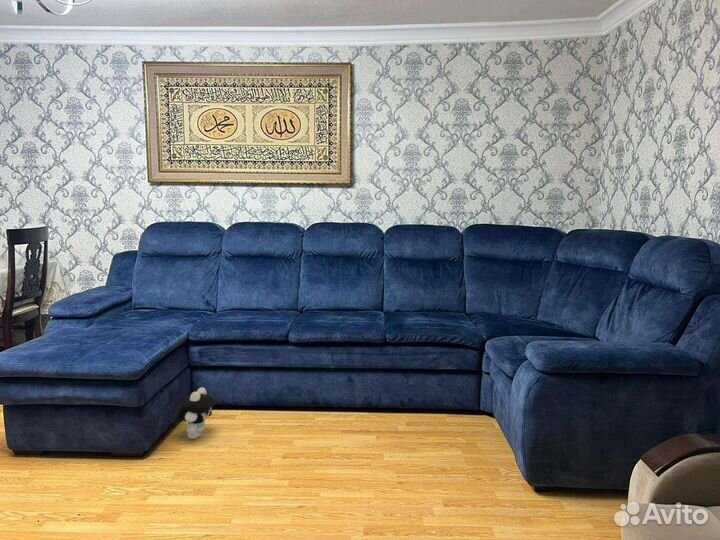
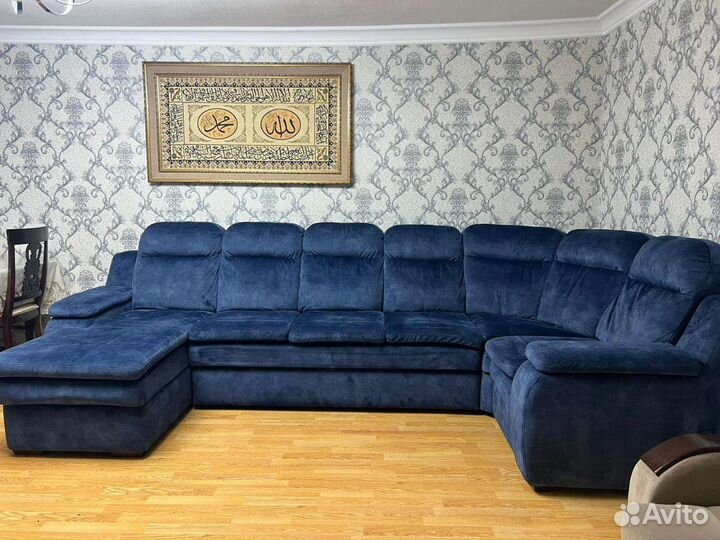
- plush toy [173,387,217,440]
